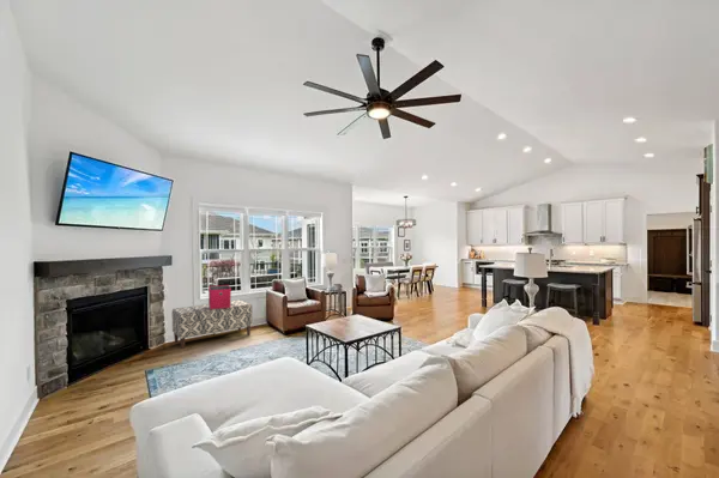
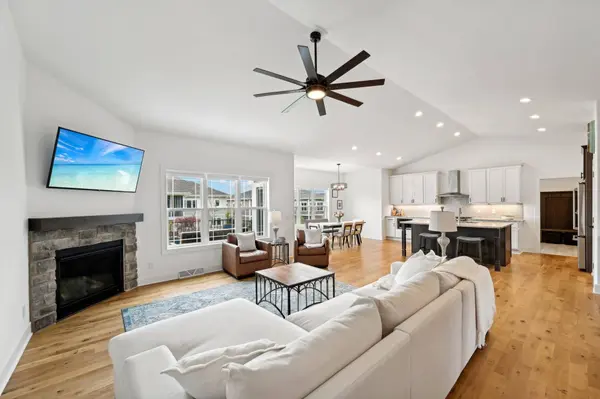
- storage bin [207,284,232,309]
- bench [170,298,254,350]
